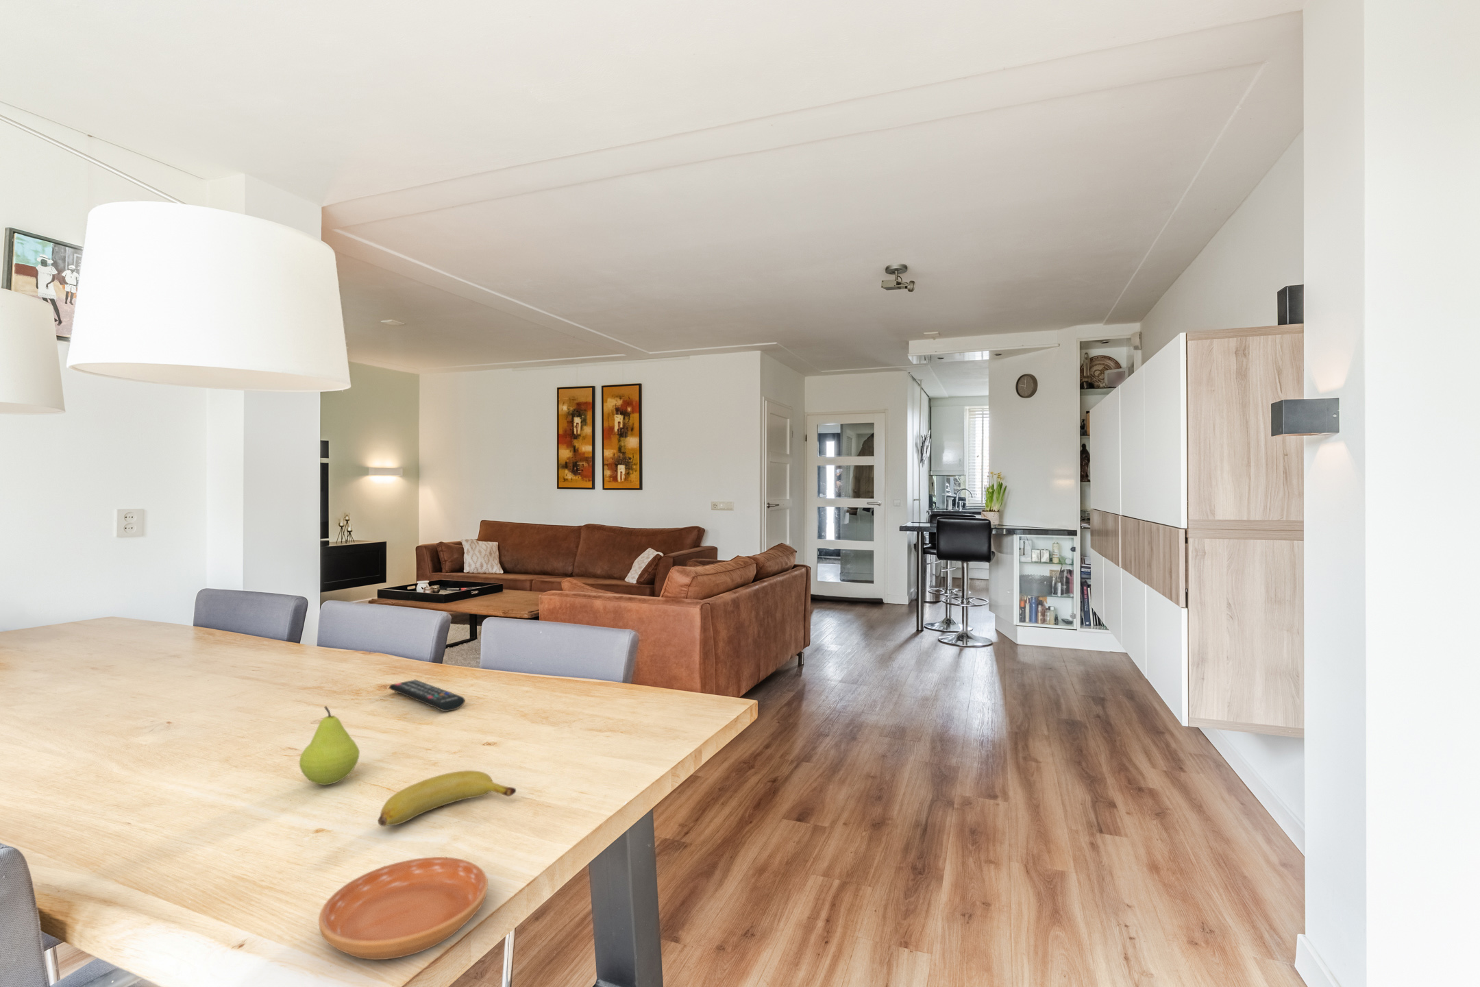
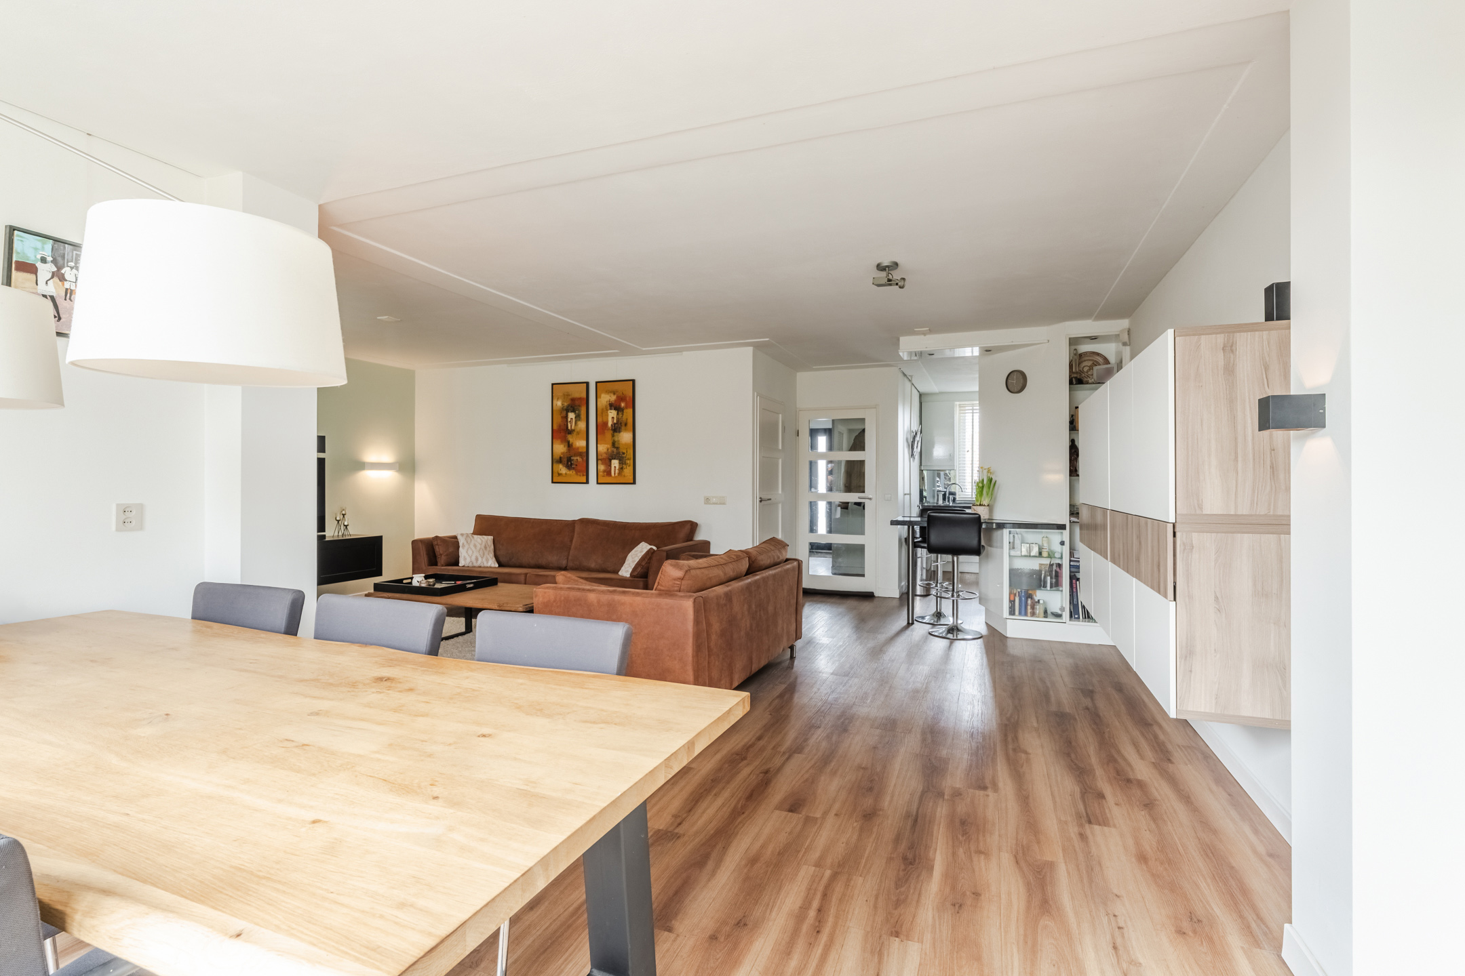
- fruit [298,705,360,785]
- banana [378,770,516,827]
- remote control [389,680,465,712]
- saucer [318,856,489,961]
